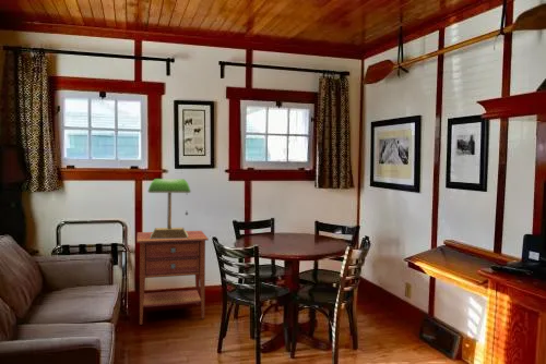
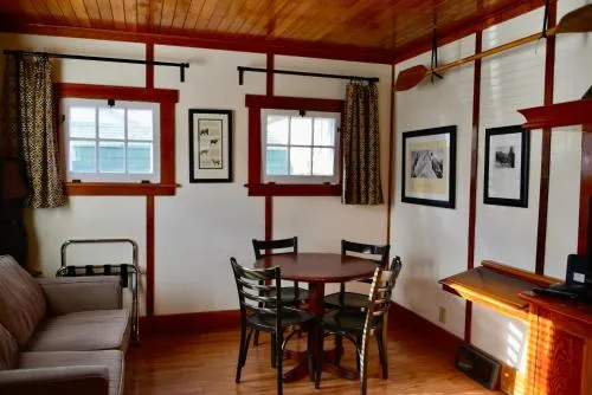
- table lamp [146,178,192,239]
- nightstand [135,230,210,326]
